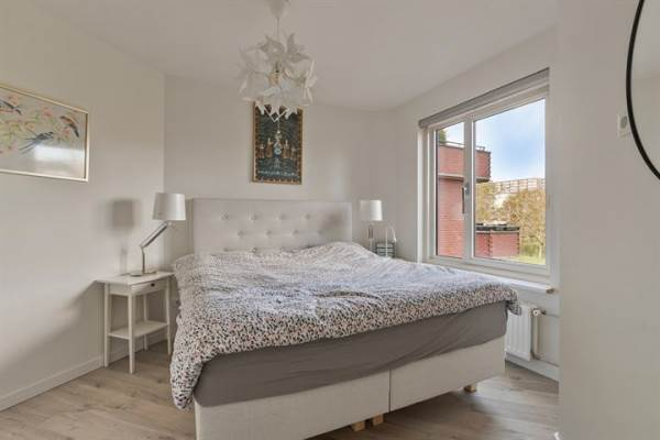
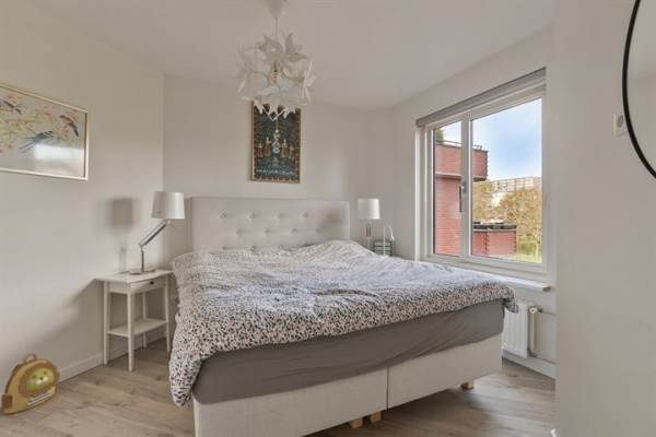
+ backpack [0,353,61,415]
